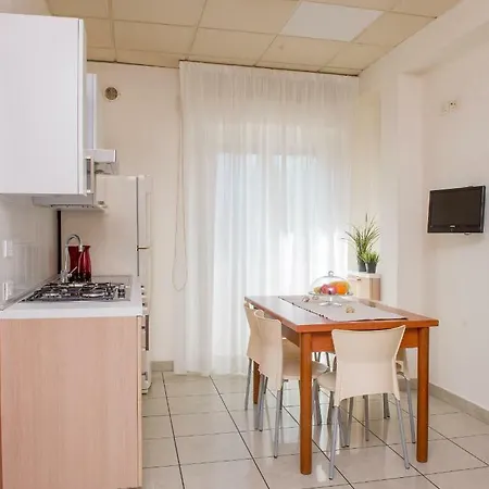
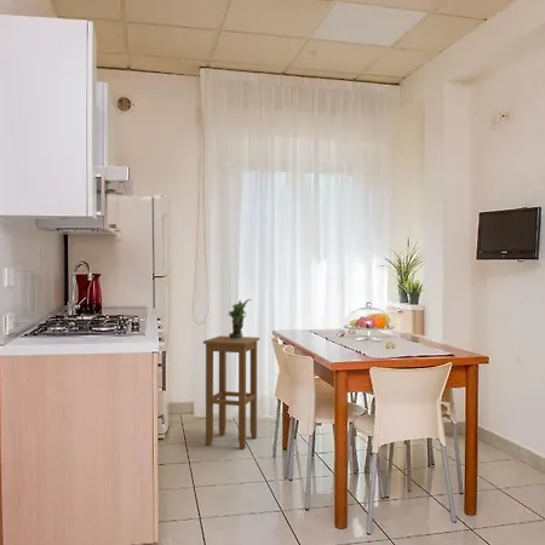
+ potted plant [225,298,253,339]
+ stool [202,334,260,451]
